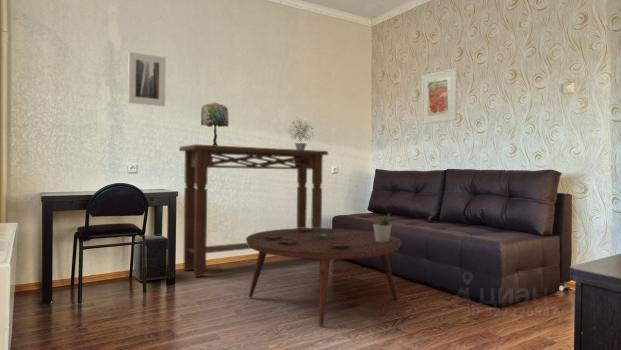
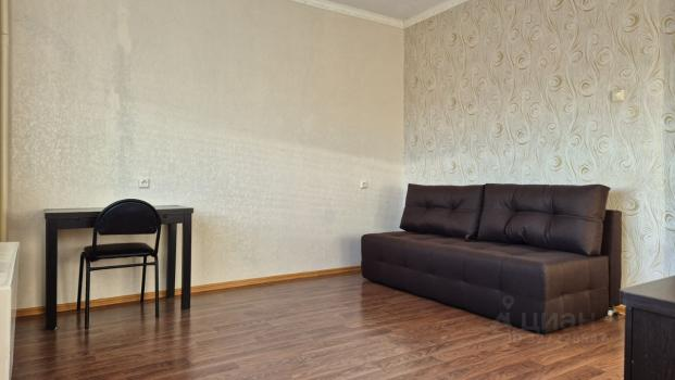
- table lamp [200,101,230,146]
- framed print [127,51,167,107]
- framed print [420,67,459,125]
- coffee table [245,227,403,327]
- speaker [133,234,169,283]
- potted plant [287,117,315,150]
- potted plant [372,212,393,242]
- console table [178,143,329,277]
